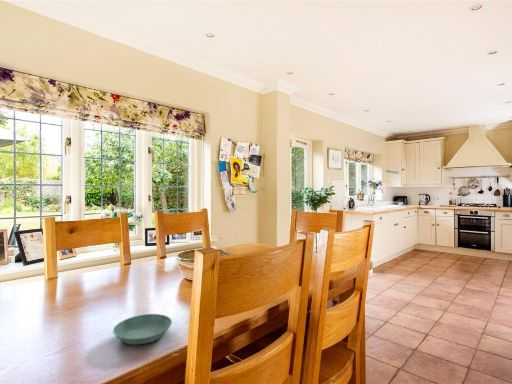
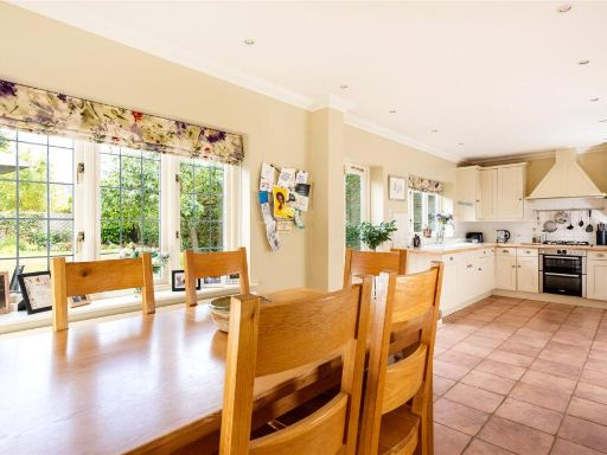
- saucer [112,313,173,346]
